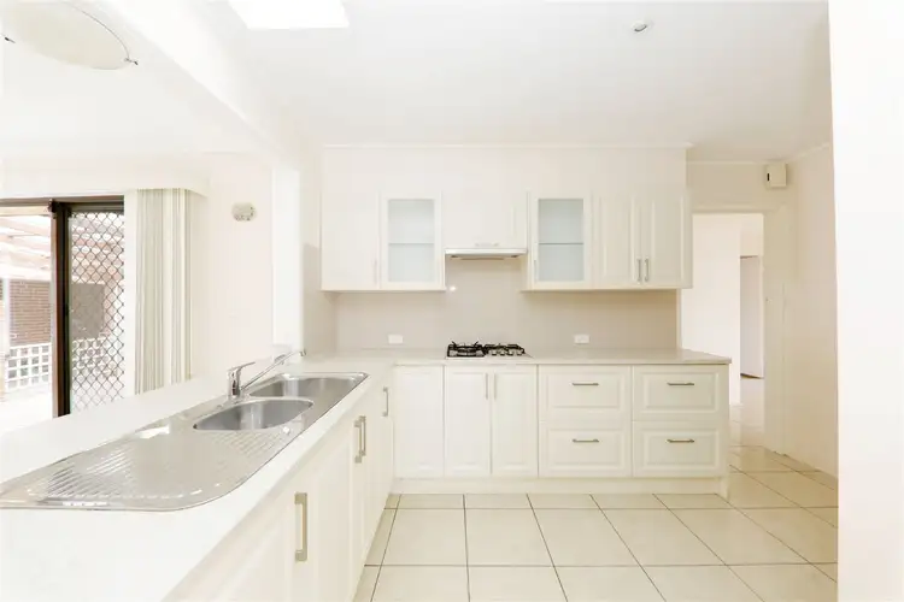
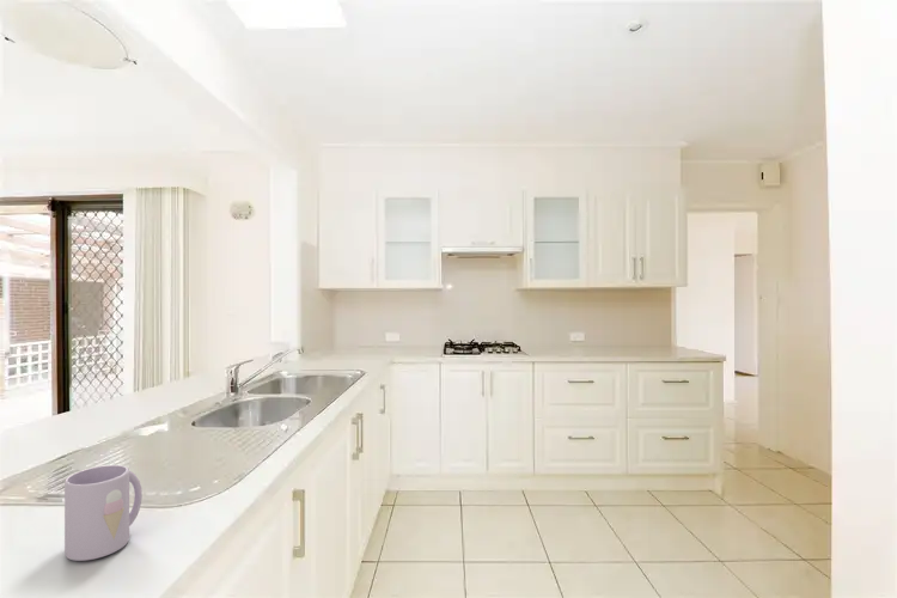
+ mug [63,464,144,562]
